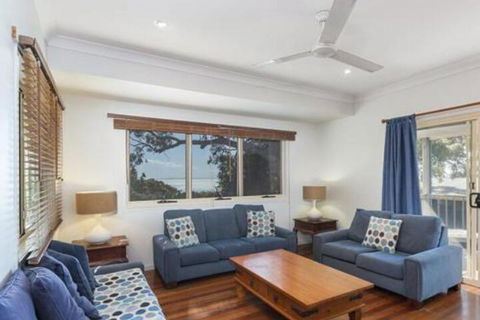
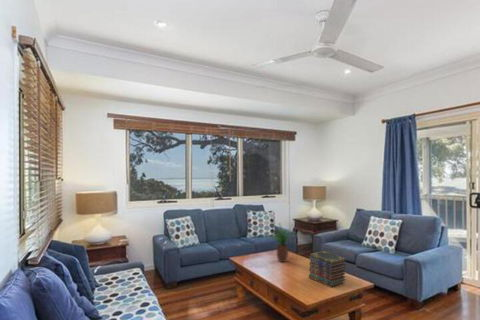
+ book stack [308,250,347,289]
+ potted plant [266,223,294,263]
